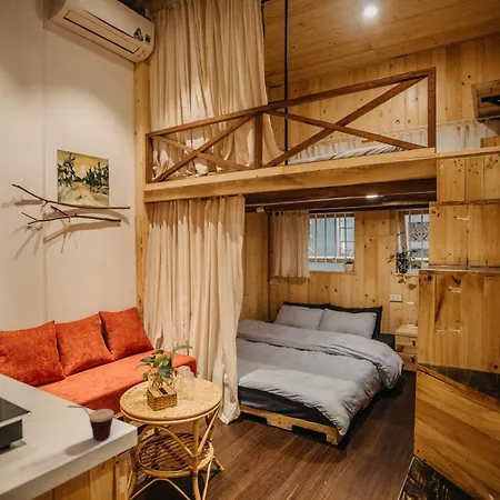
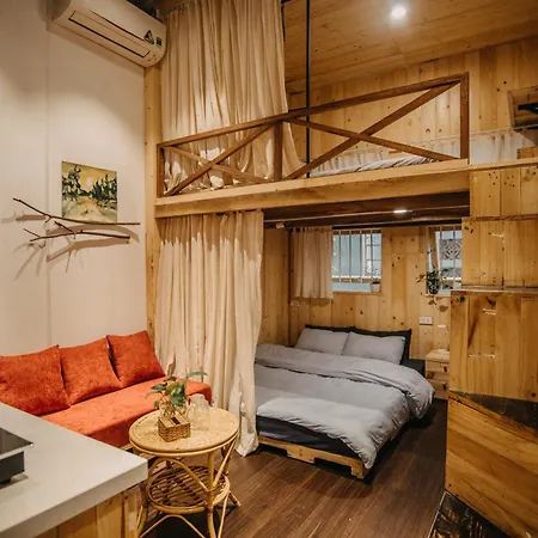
- cup [67,404,114,441]
